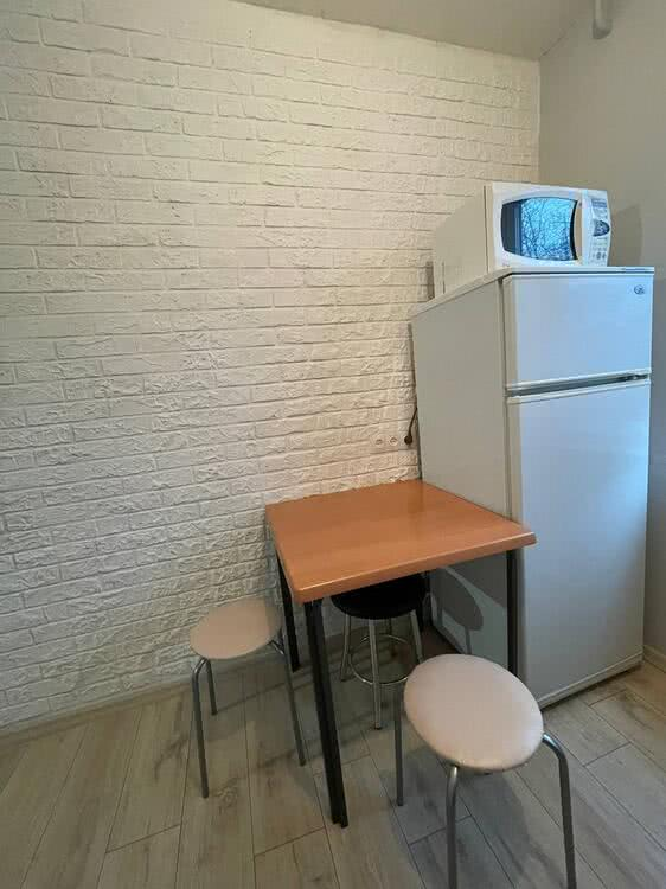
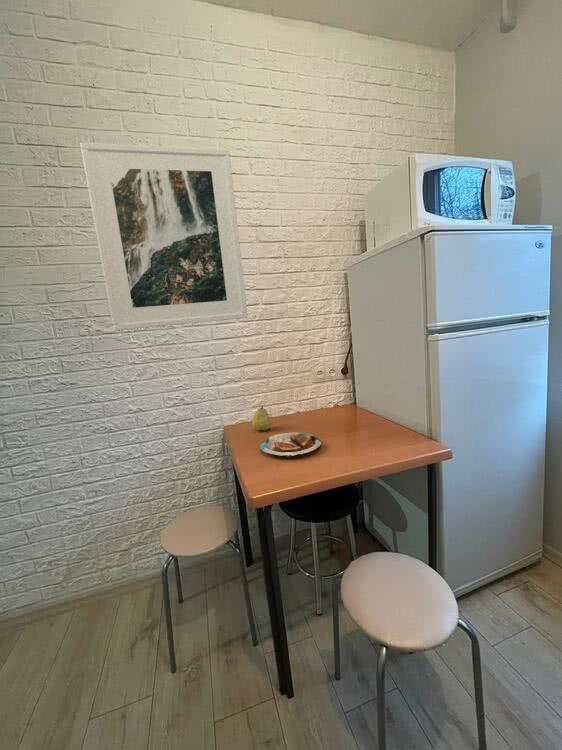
+ plate [259,431,322,458]
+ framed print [79,142,249,331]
+ fruit [251,405,272,432]
